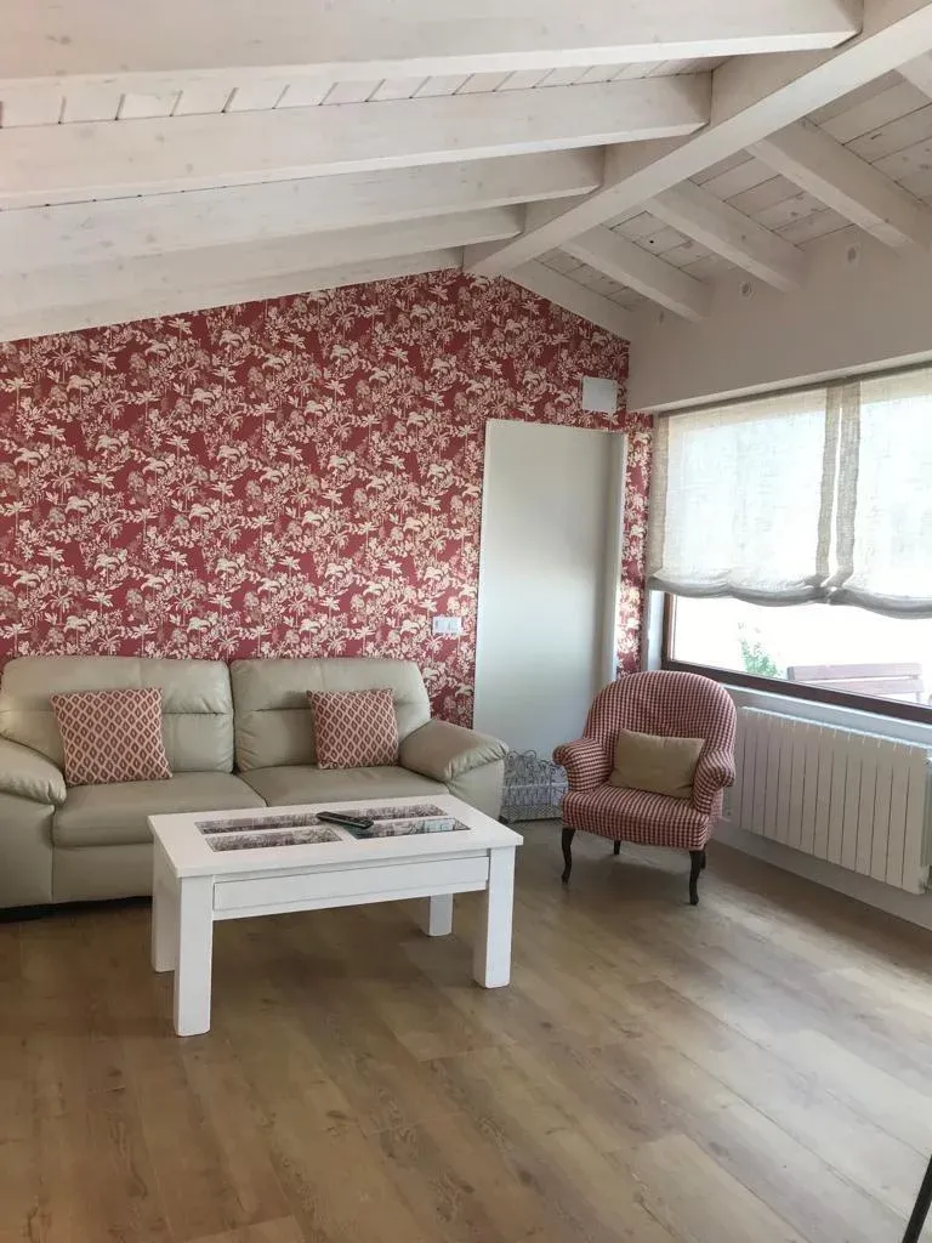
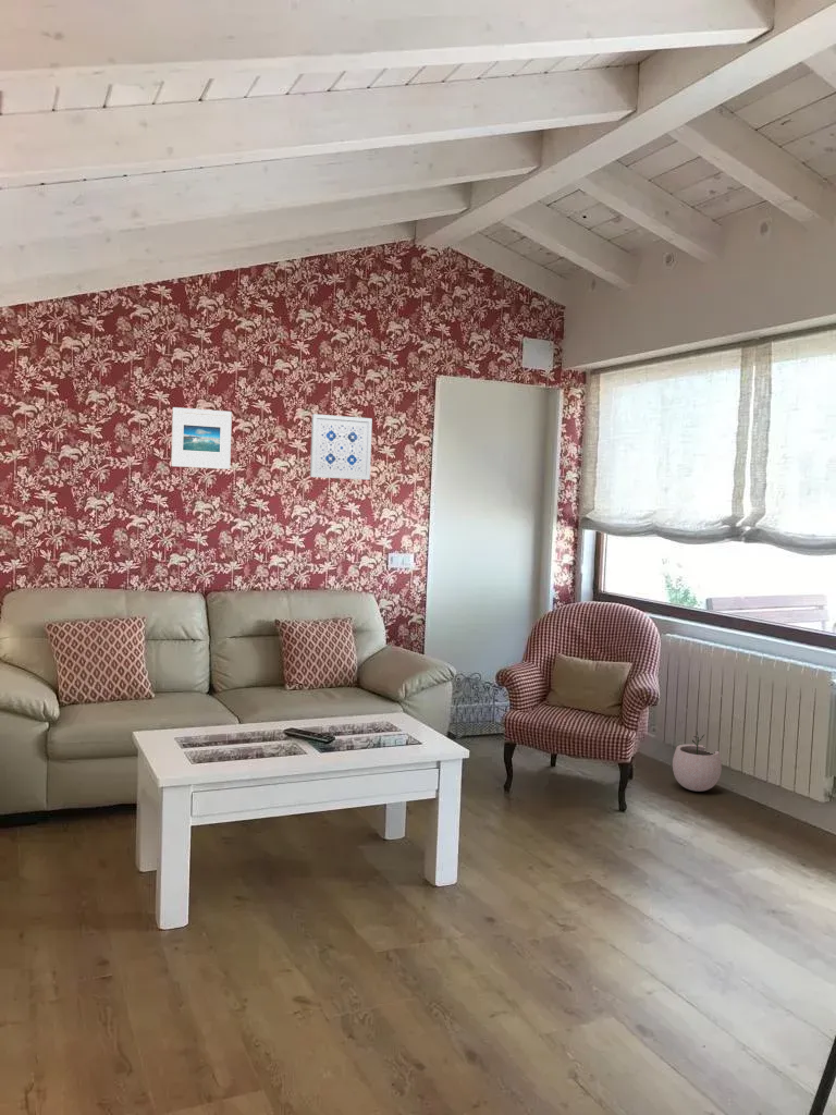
+ wall art [309,413,373,481]
+ plant pot [672,730,723,793]
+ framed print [170,406,233,470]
